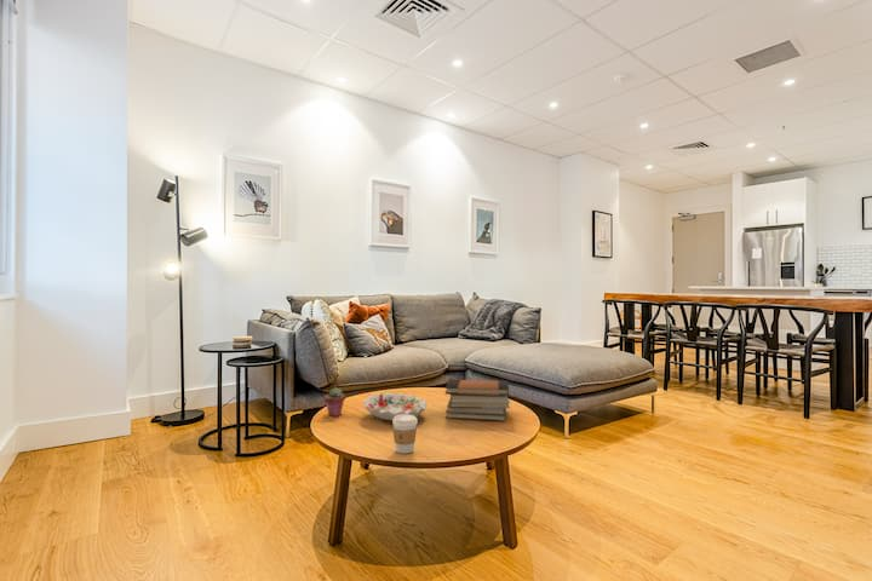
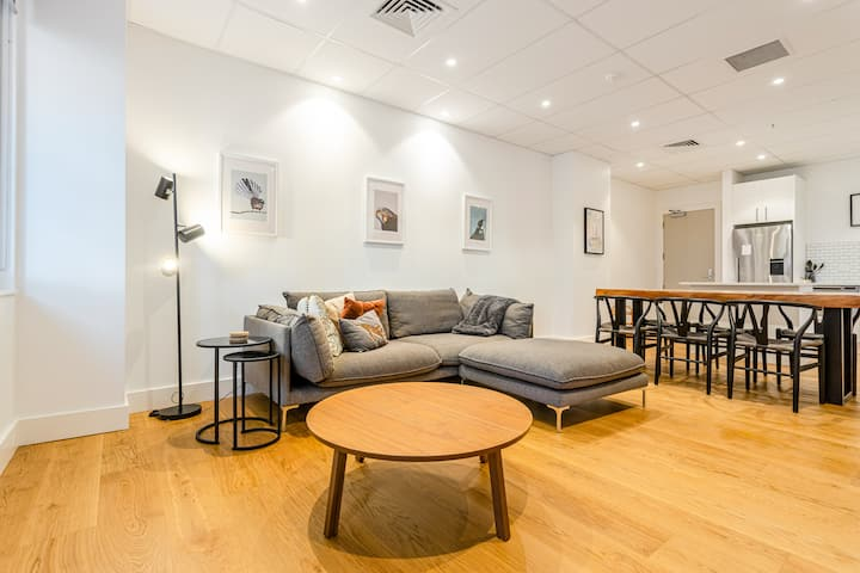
- book stack [444,379,511,422]
- coffee cup [391,414,419,455]
- potted succulent [323,387,346,418]
- decorative bowl [362,391,429,421]
